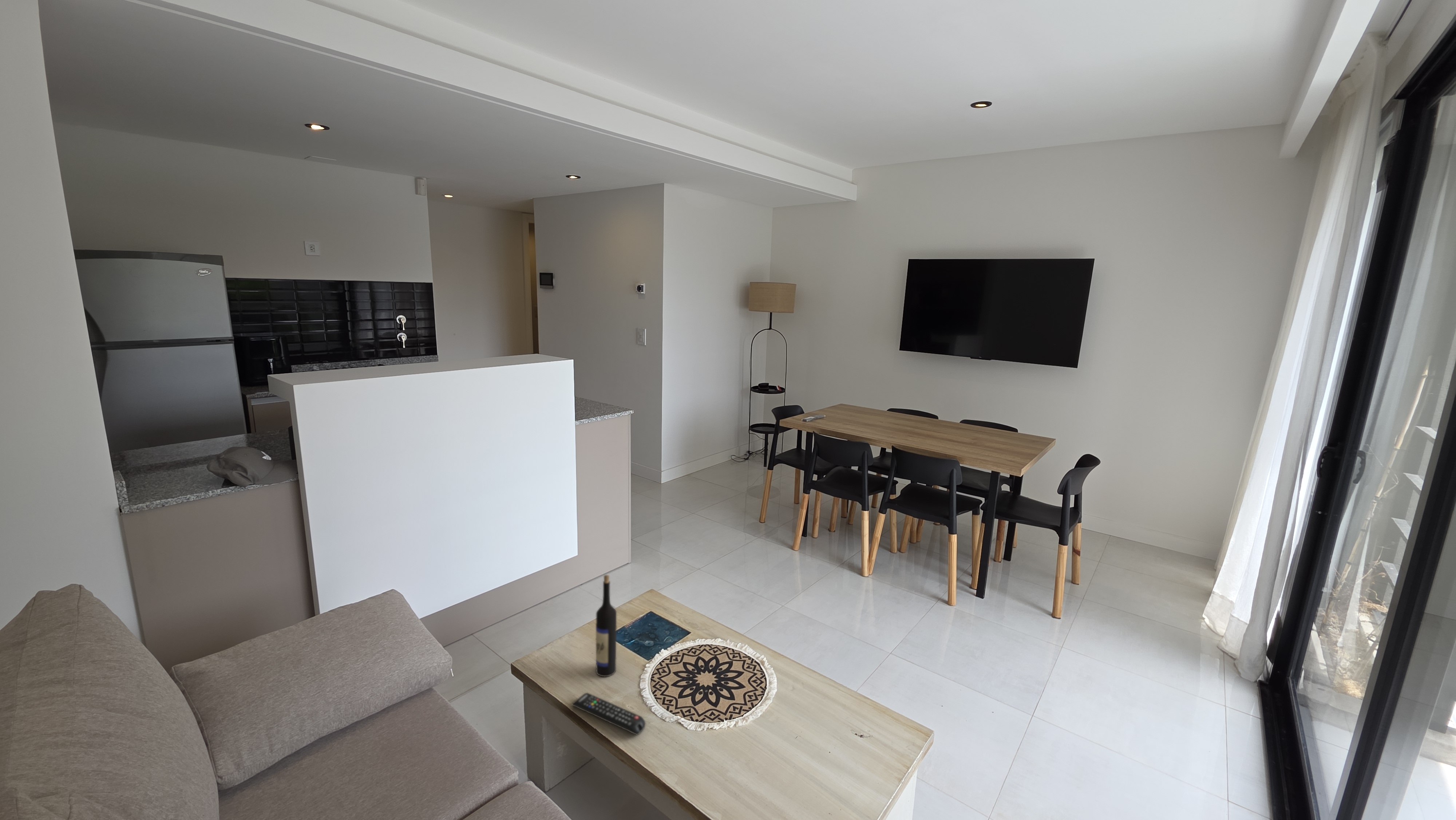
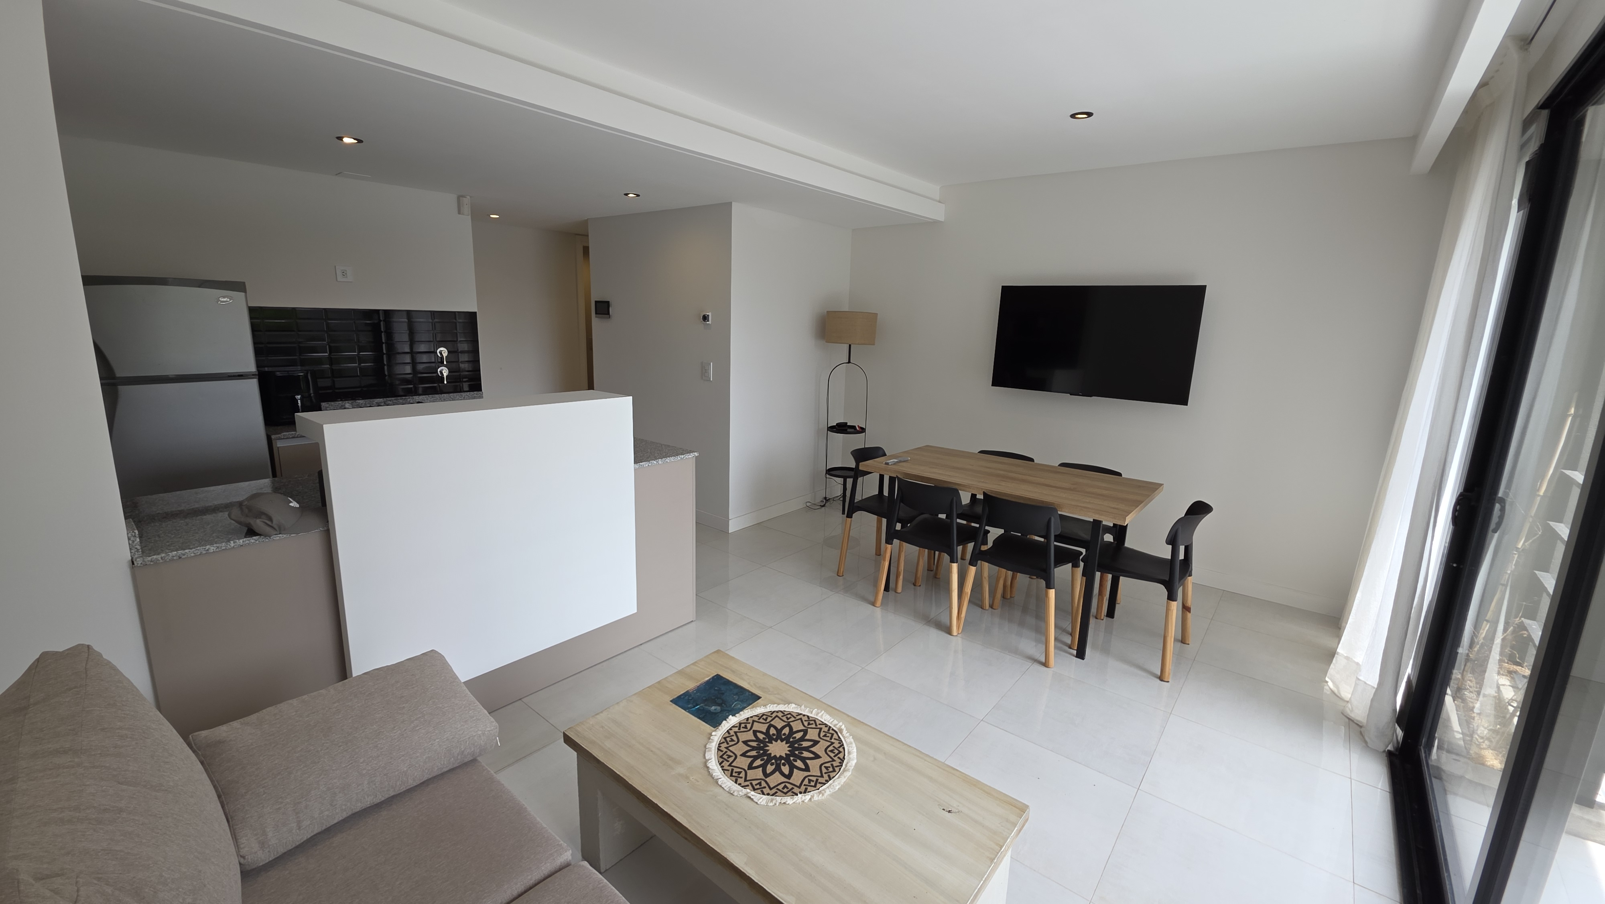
- wine bottle [596,575,617,677]
- remote control [571,692,646,736]
